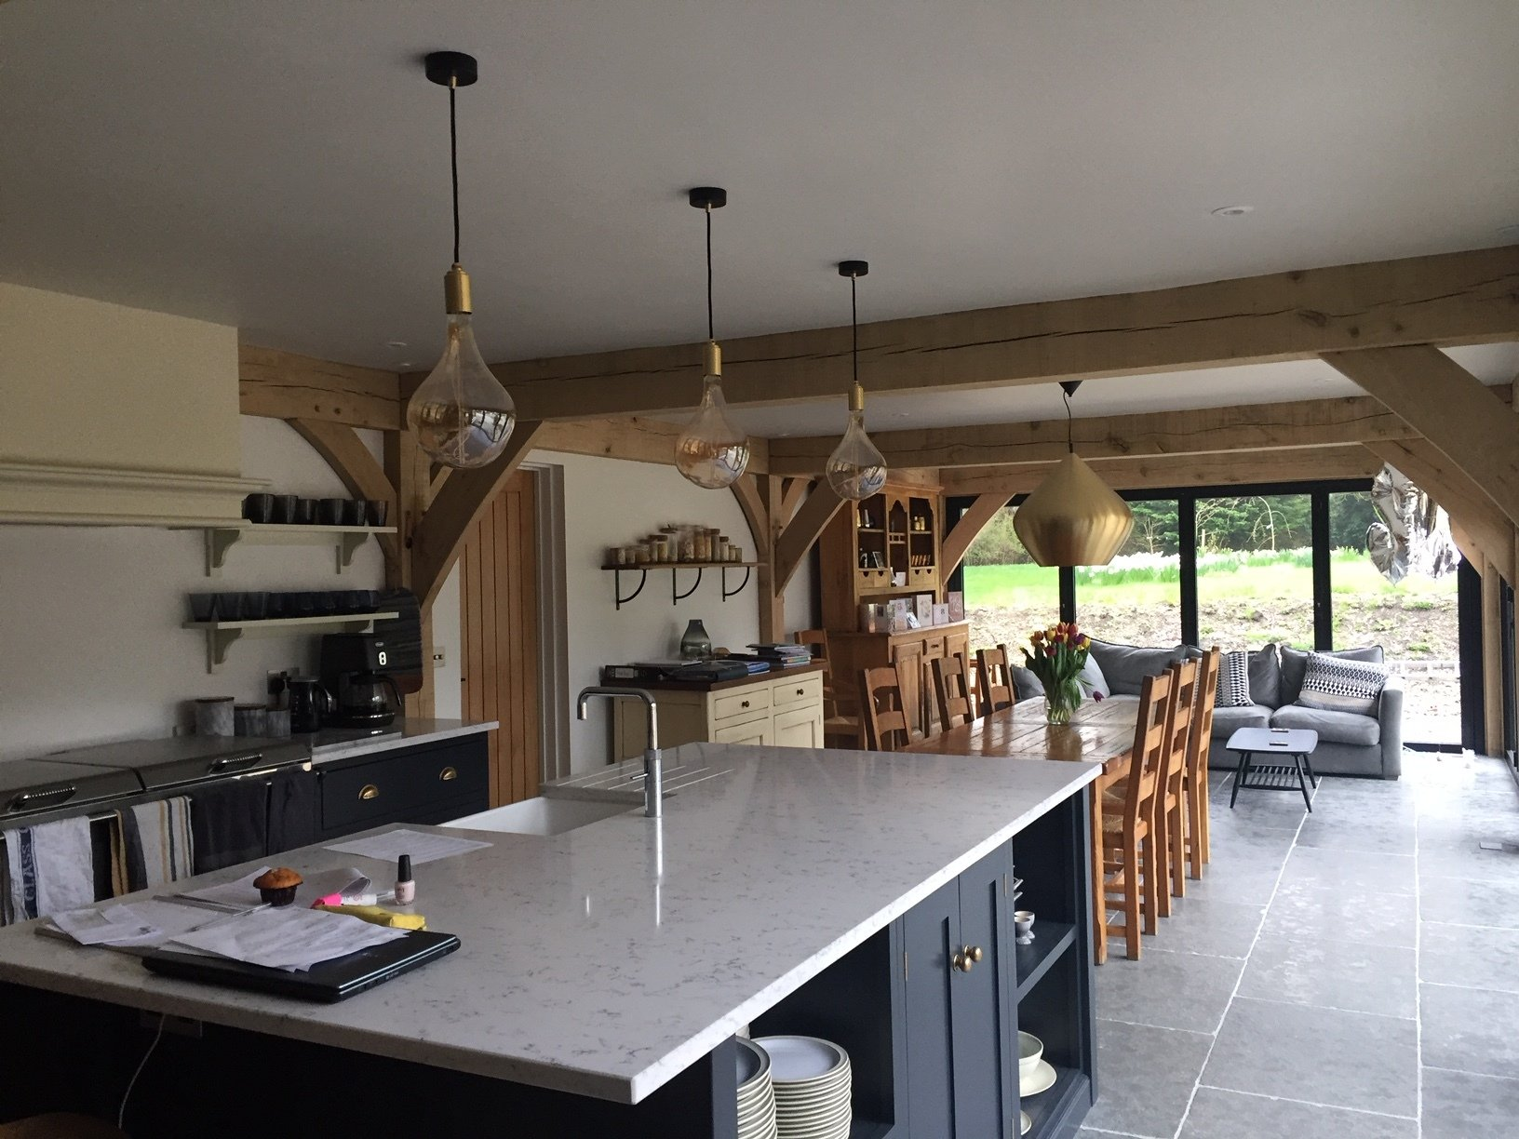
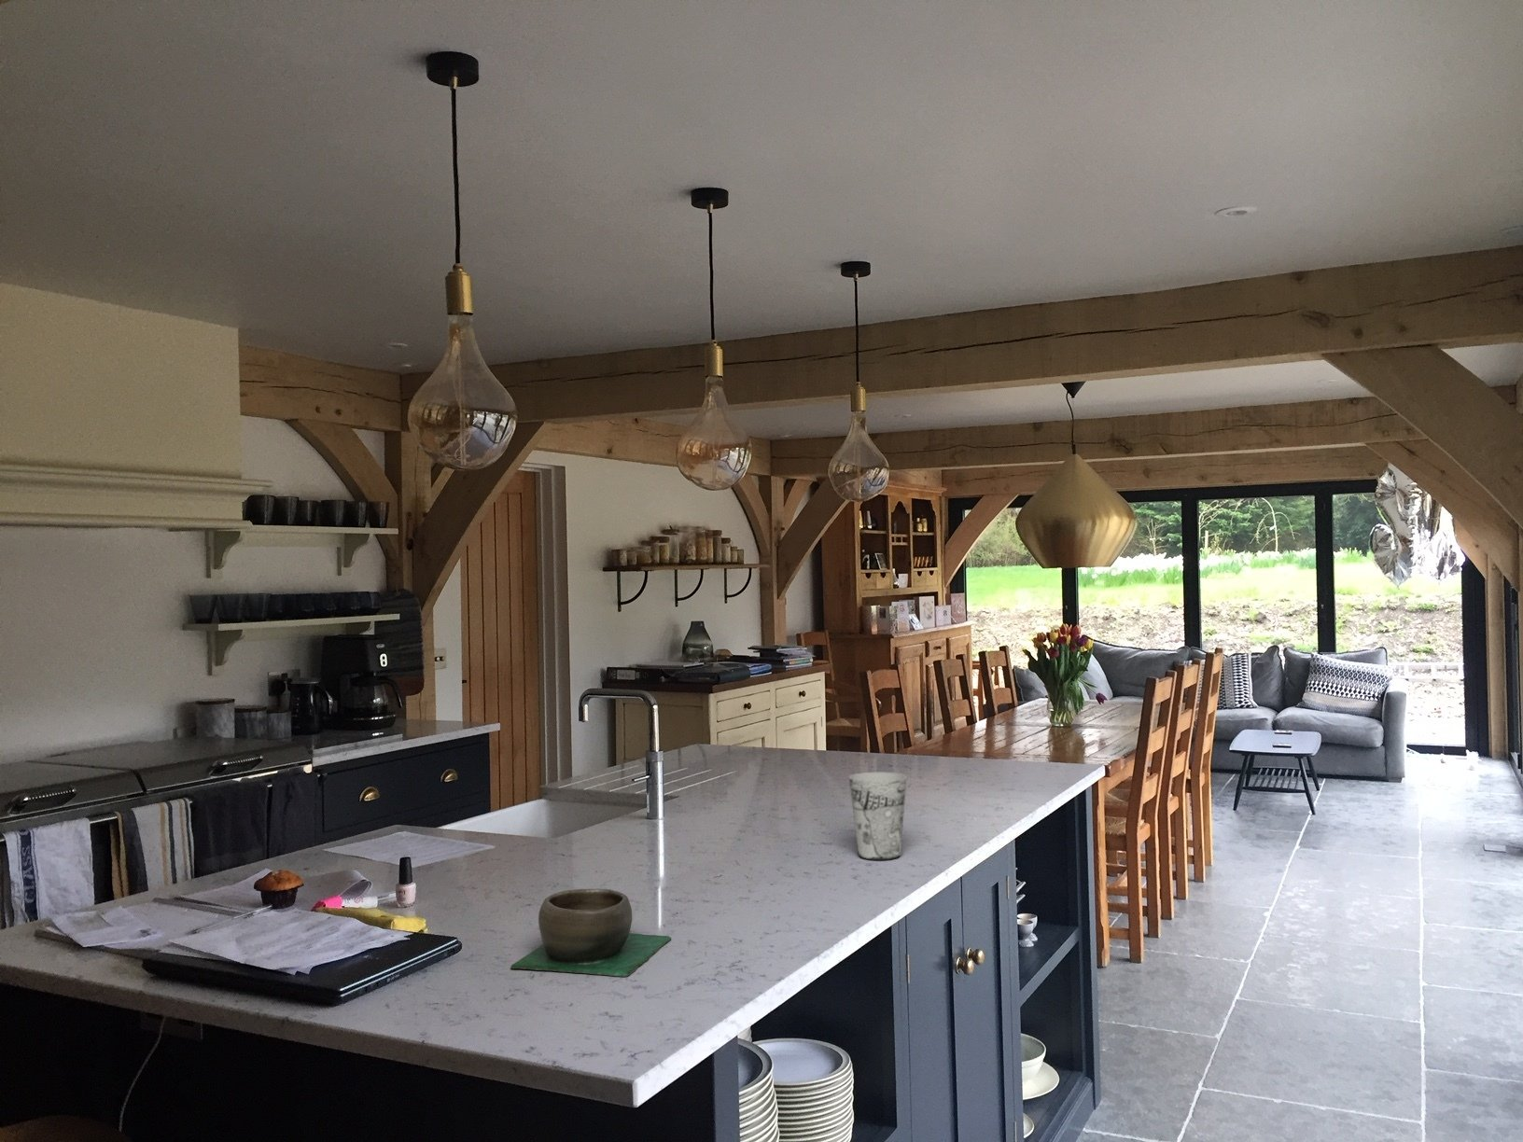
+ cup [848,771,907,861]
+ bowl [510,888,672,978]
